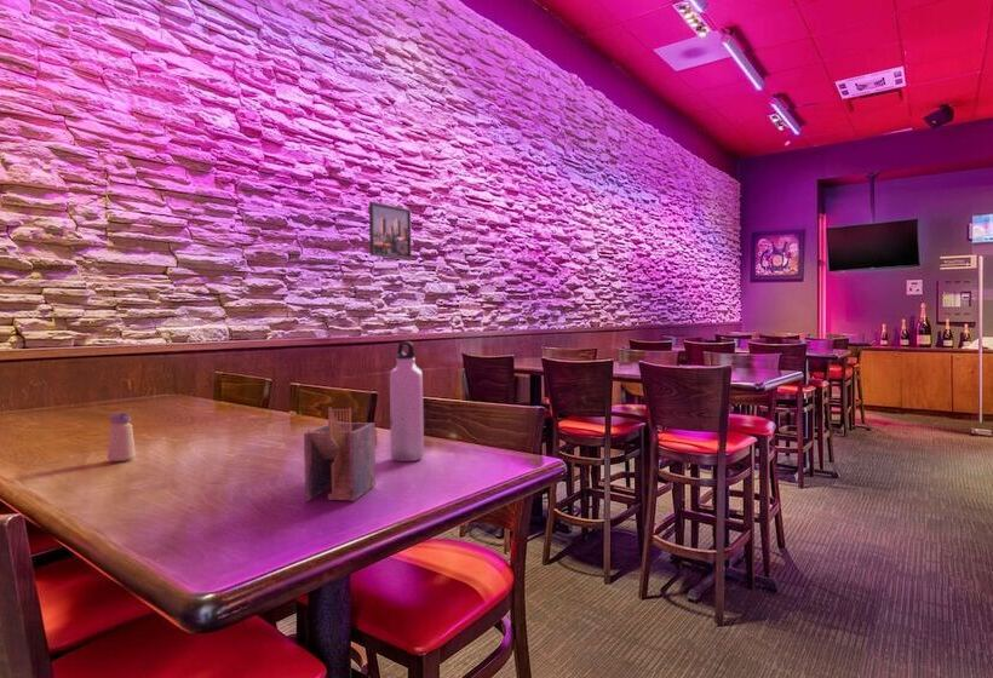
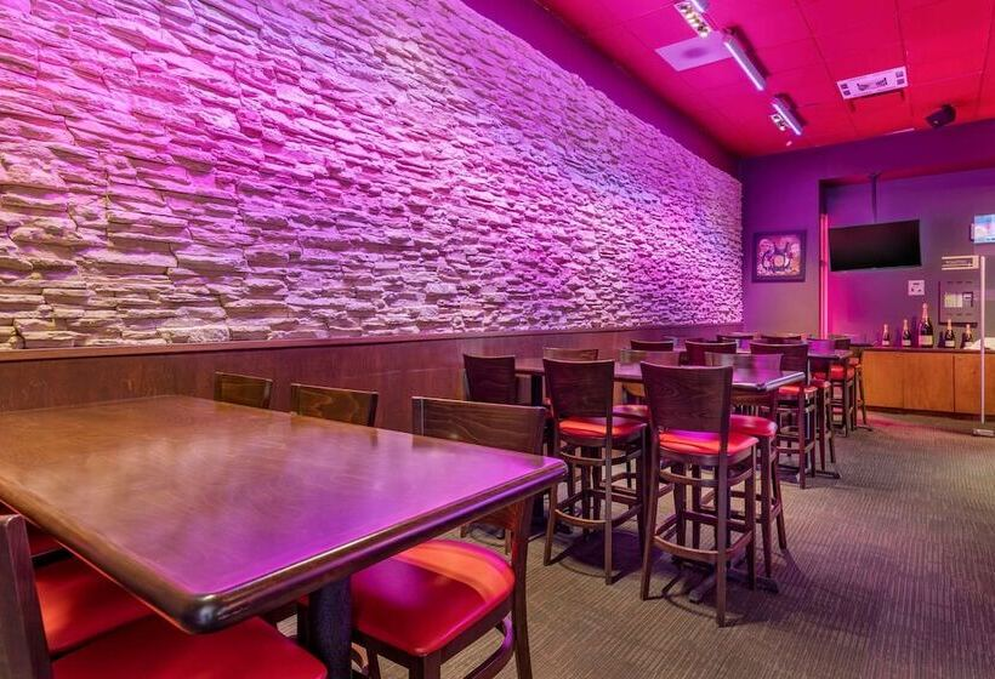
- napkin holder [303,407,377,502]
- water bottle [389,340,425,462]
- saltshaker [107,412,137,462]
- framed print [368,200,413,262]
